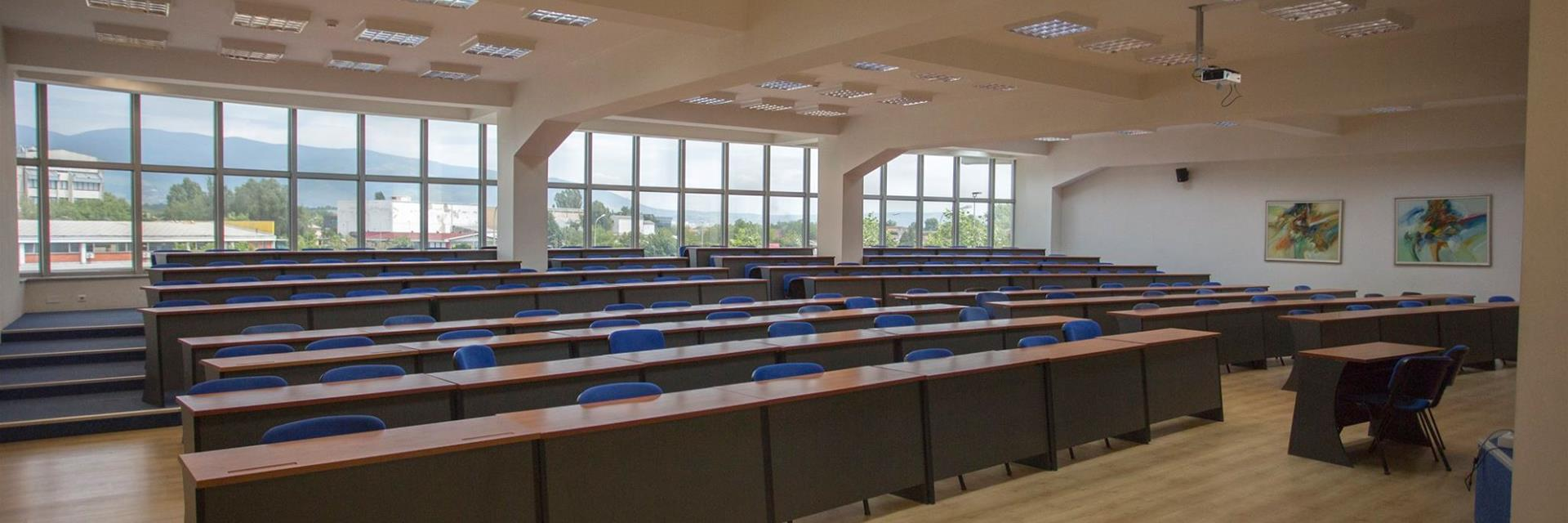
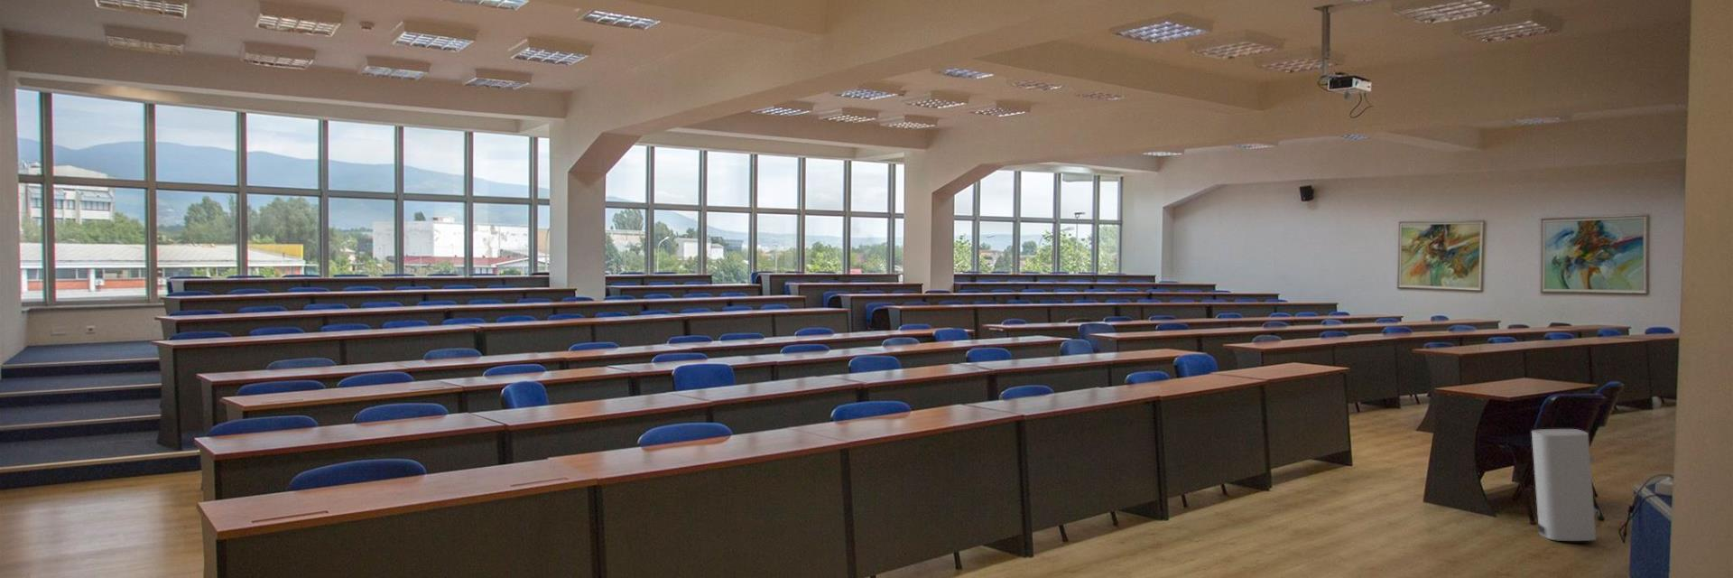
+ water heater [1531,428,1600,542]
